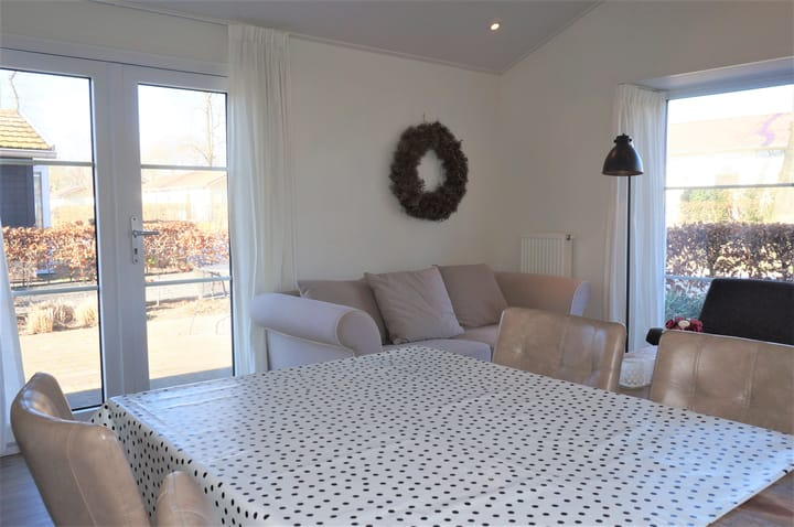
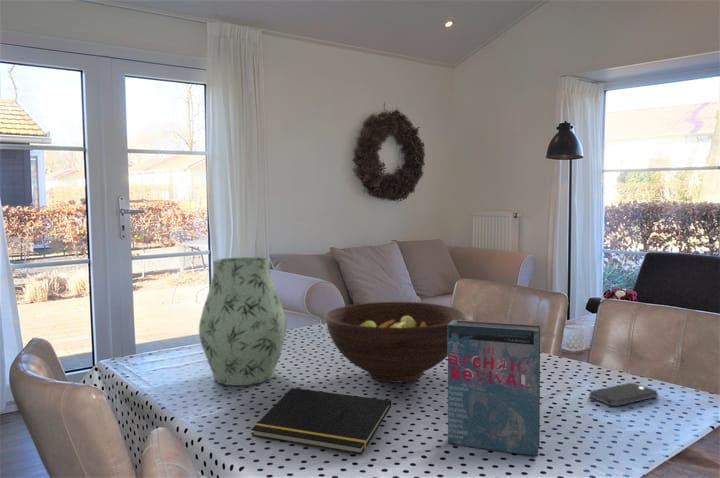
+ notepad [250,387,392,455]
+ smartphone [588,382,659,407]
+ book [447,320,541,457]
+ vase [198,256,287,386]
+ fruit bowl [325,301,466,384]
